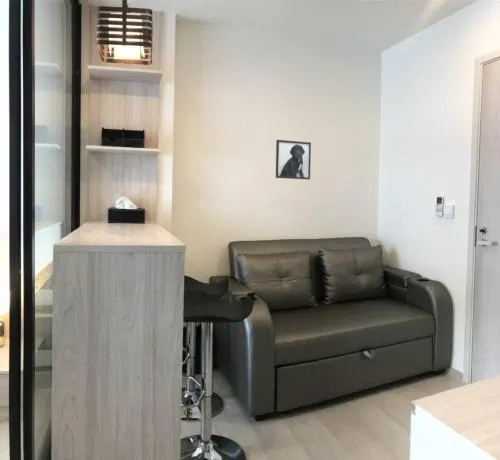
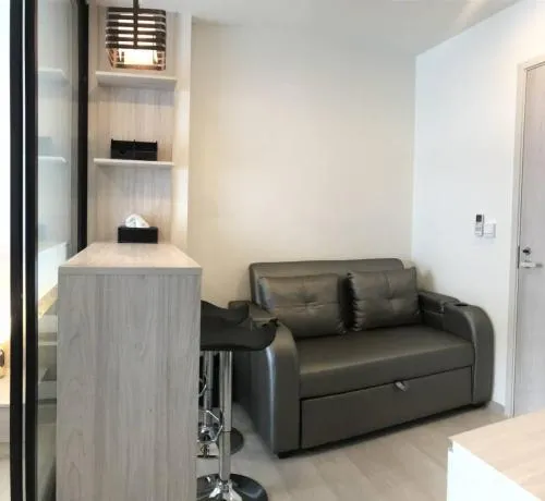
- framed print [275,139,312,180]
